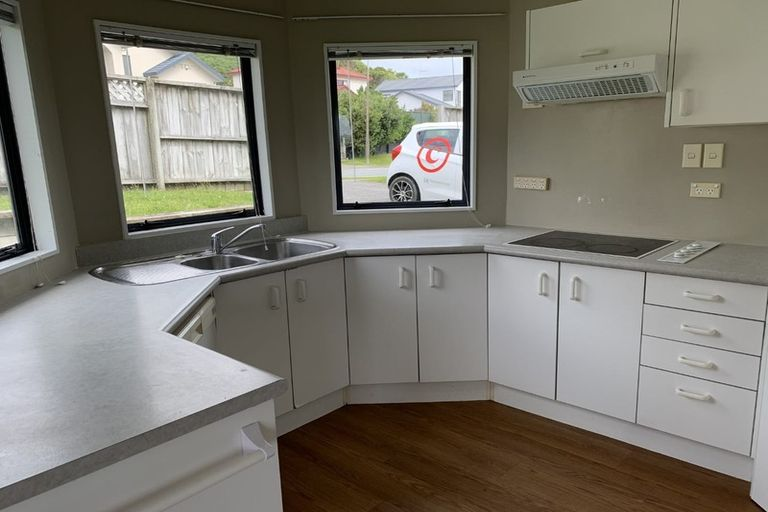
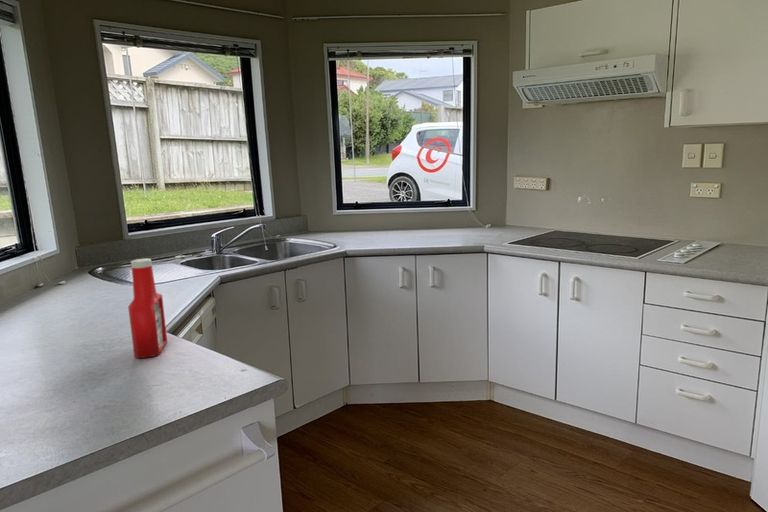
+ soap bottle [127,258,168,359]
